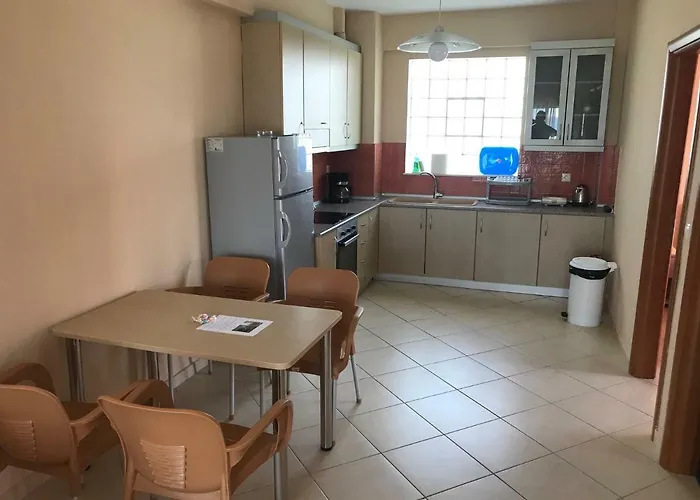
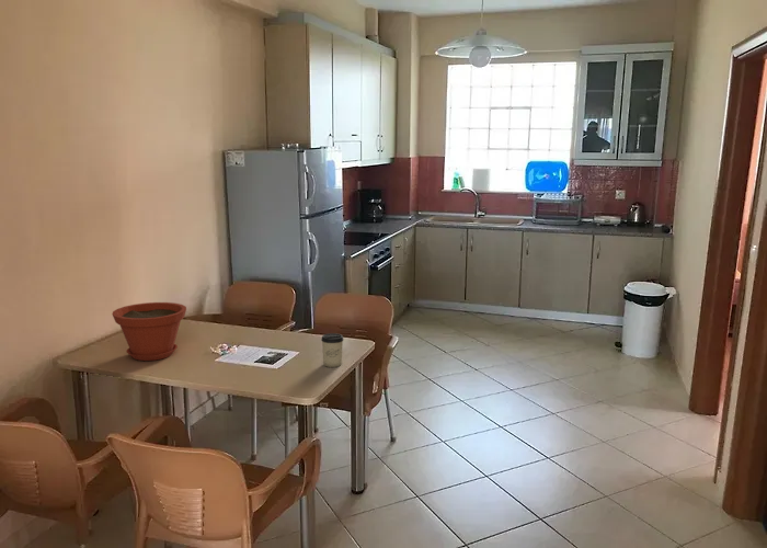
+ cup [320,332,344,368]
+ plant pot [111,301,187,362]
